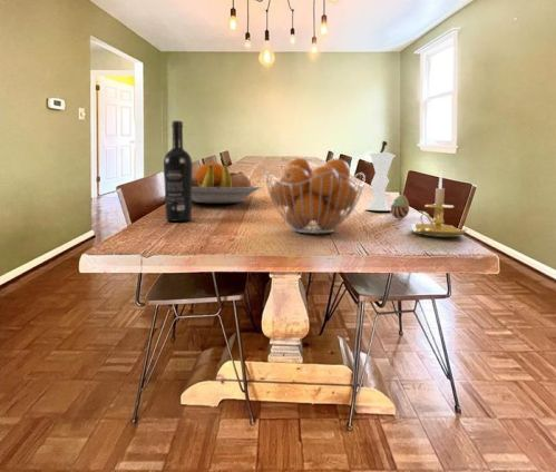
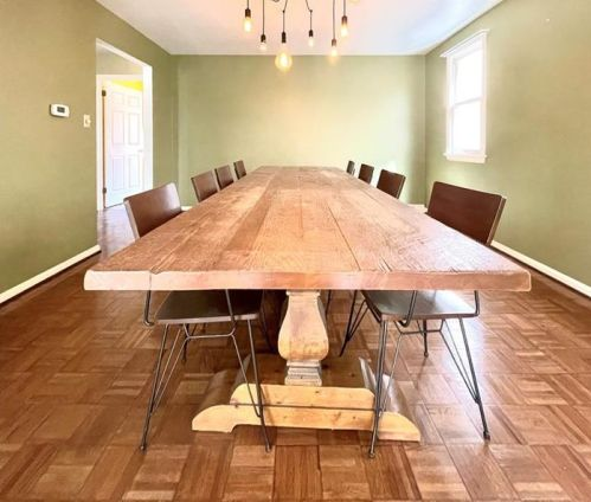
- candle holder [409,170,468,238]
- fruit bowl [192,161,263,204]
- decorative egg [390,194,410,220]
- wine bottle [163,120,193,223]
- fruit basket [264,157,367,235]
- vase [364,140,397,212]
